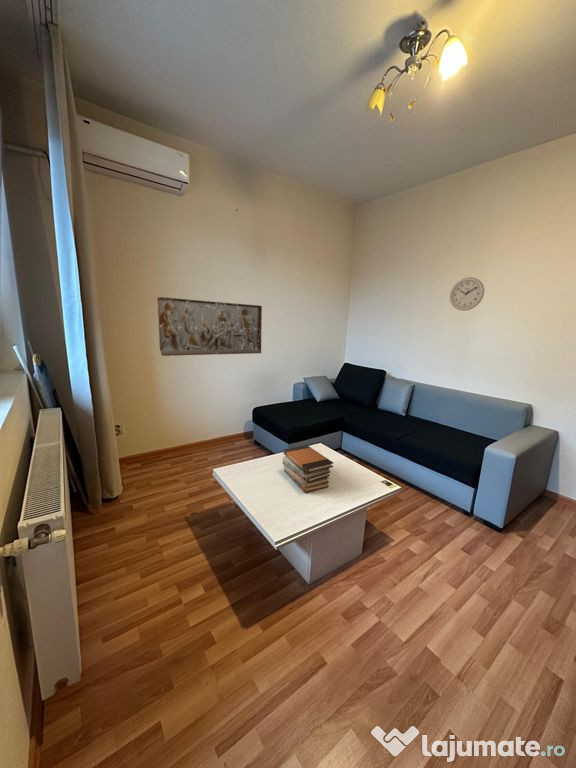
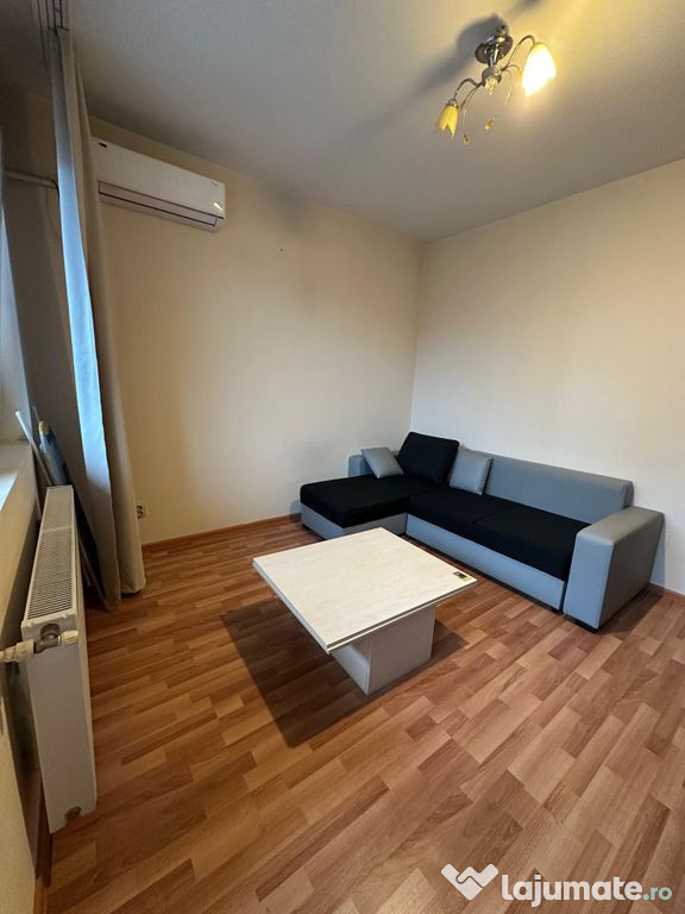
- relief sculpture [156,296,263,357]
- wall clock [449,276,485,312]
- book stack [281,444,334,493]
